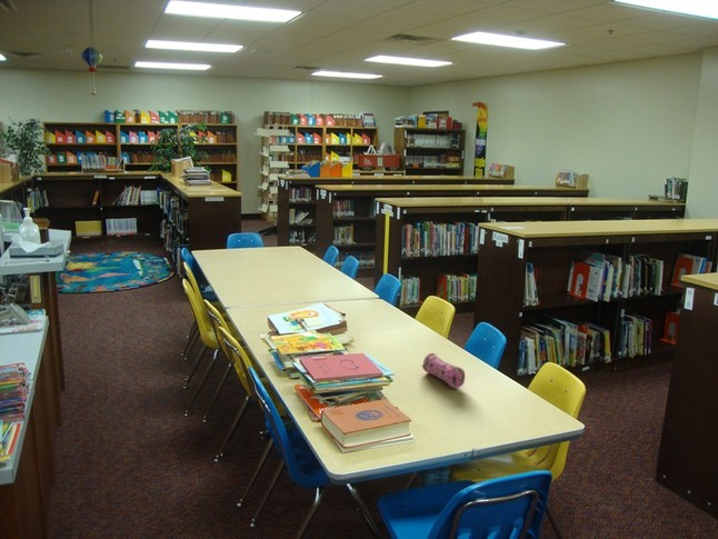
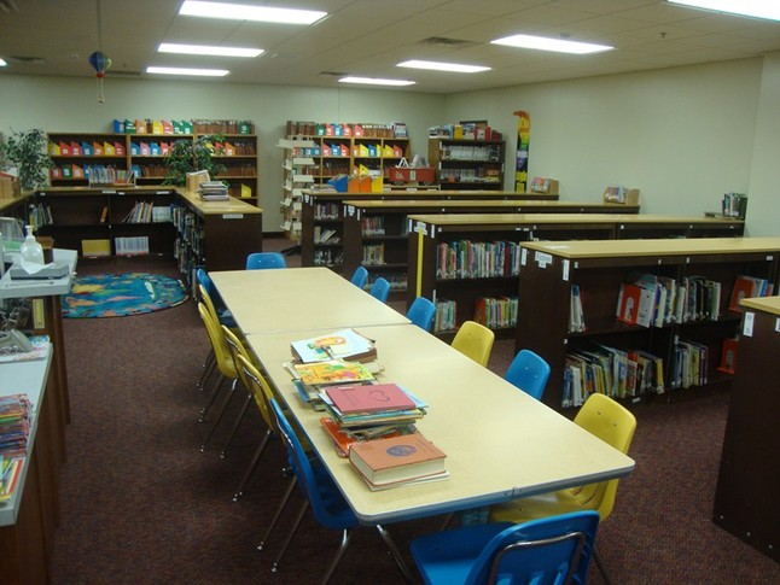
- pencil case [421,352,466,389]
